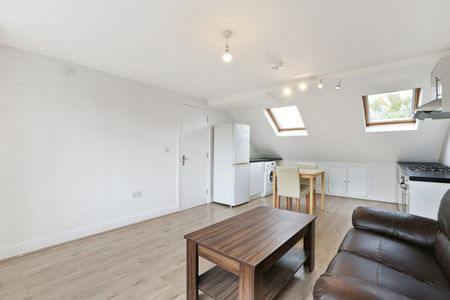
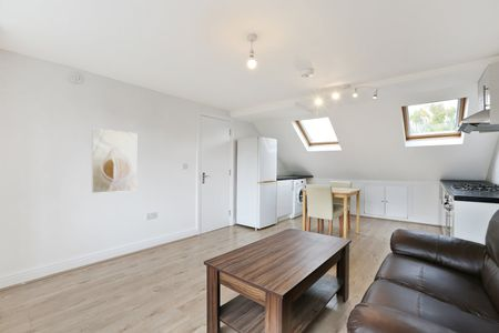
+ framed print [91,128,138,194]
